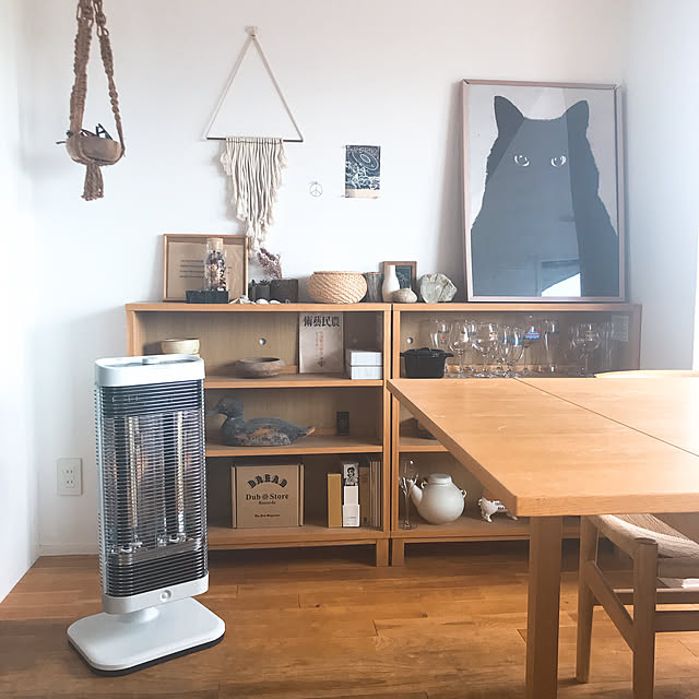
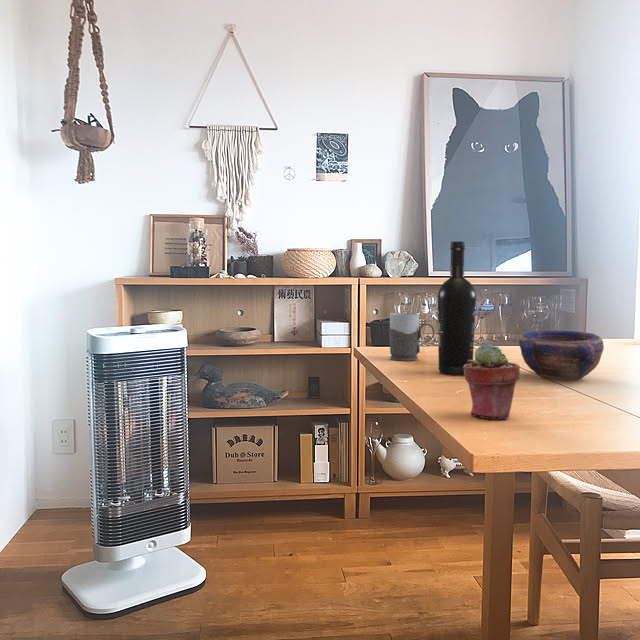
+ mug [388,312,436,362]
+ wine bottle [437,241,477,376]
+ potted succulent [463,343,521,420]
+ bowl [518,330,605,381]
